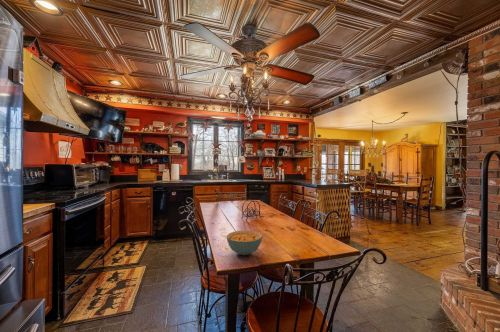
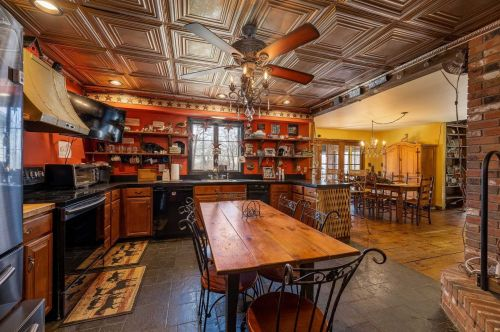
- cereal bowl [226,229,263,256]
